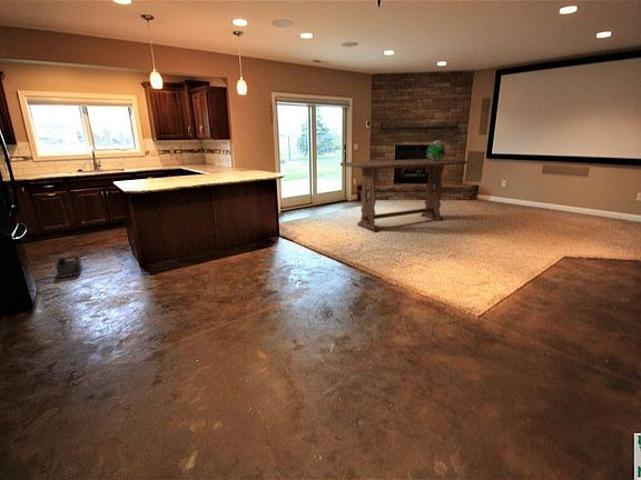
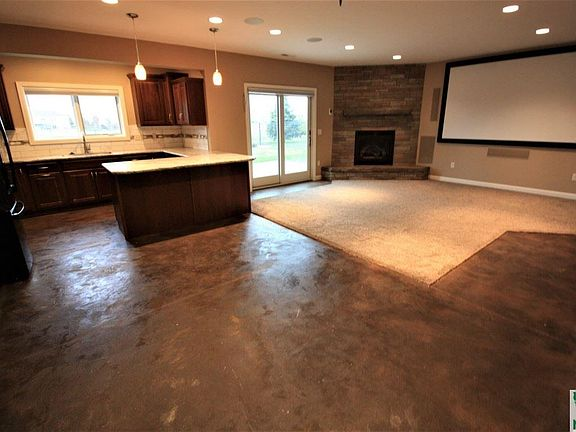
- dining table [339,158,469,232]
- decorative globe [425,140,447,161]
- storage bin [55,254,83,279]
